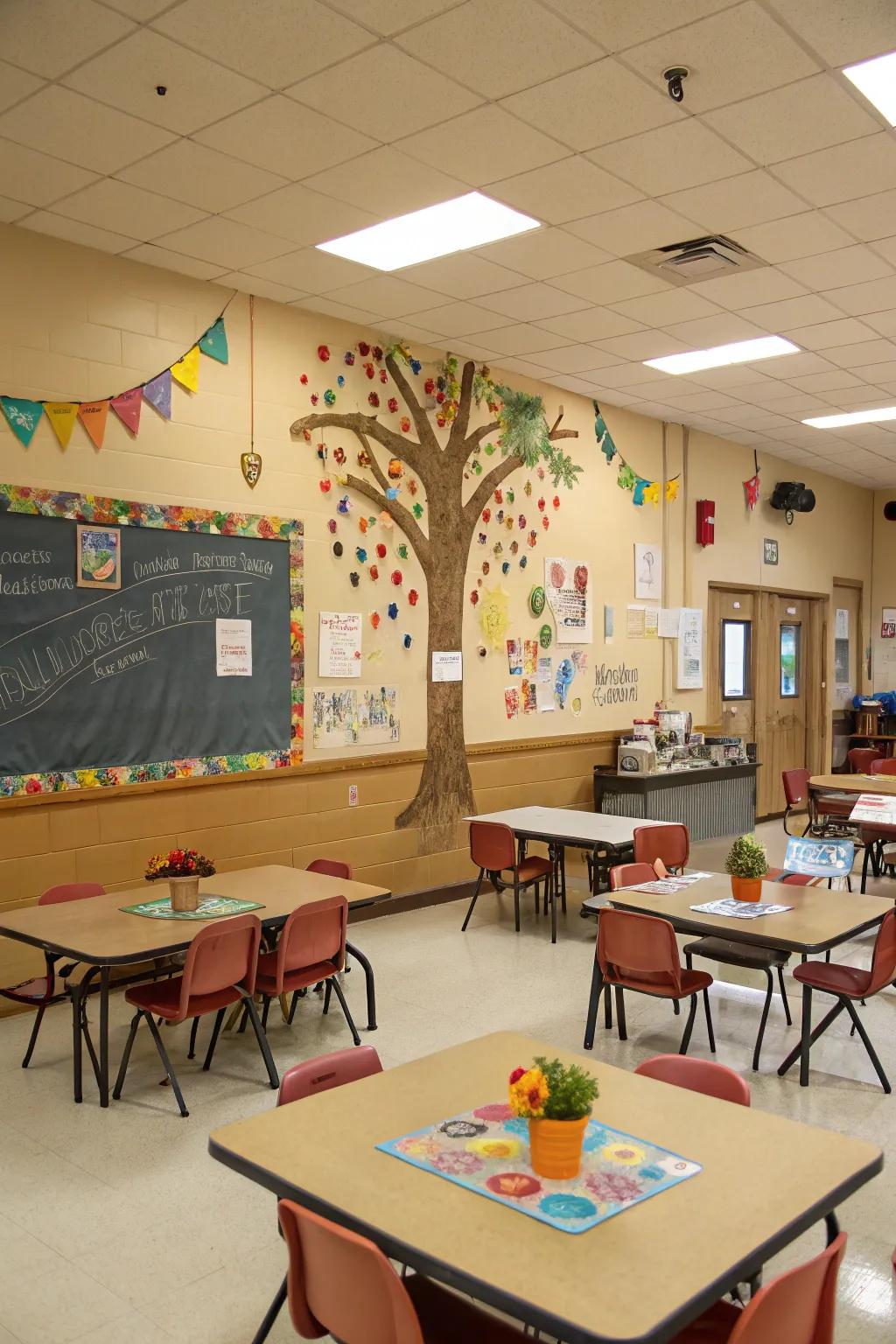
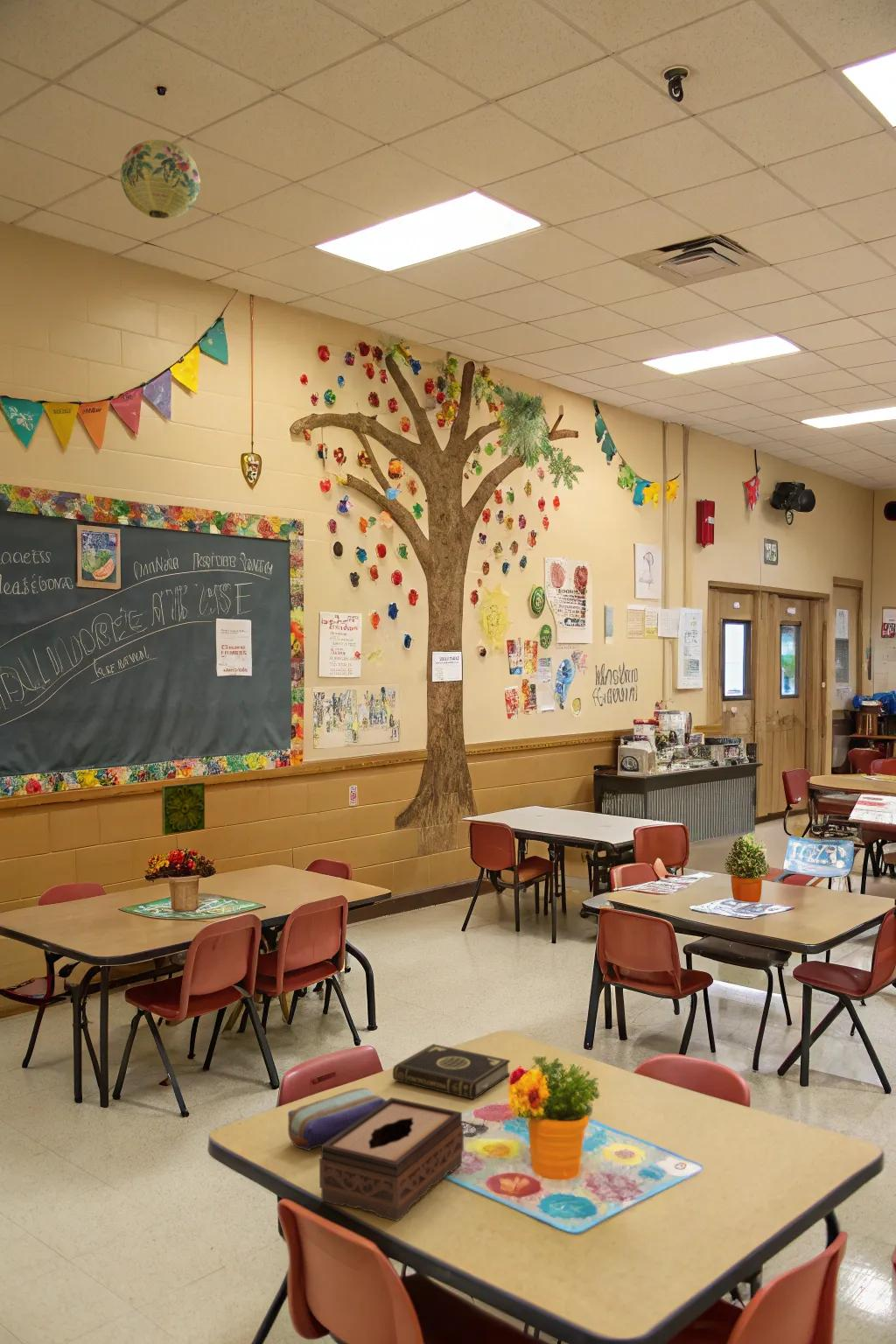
+ tissue box [318,1096,465,1222]
+ book [392,1043,511,1100]
+ paper lantern [120,139,201,220]
+ pencil case [287,1087,387,1152]
+ decorative tile [161,781,206,836]
